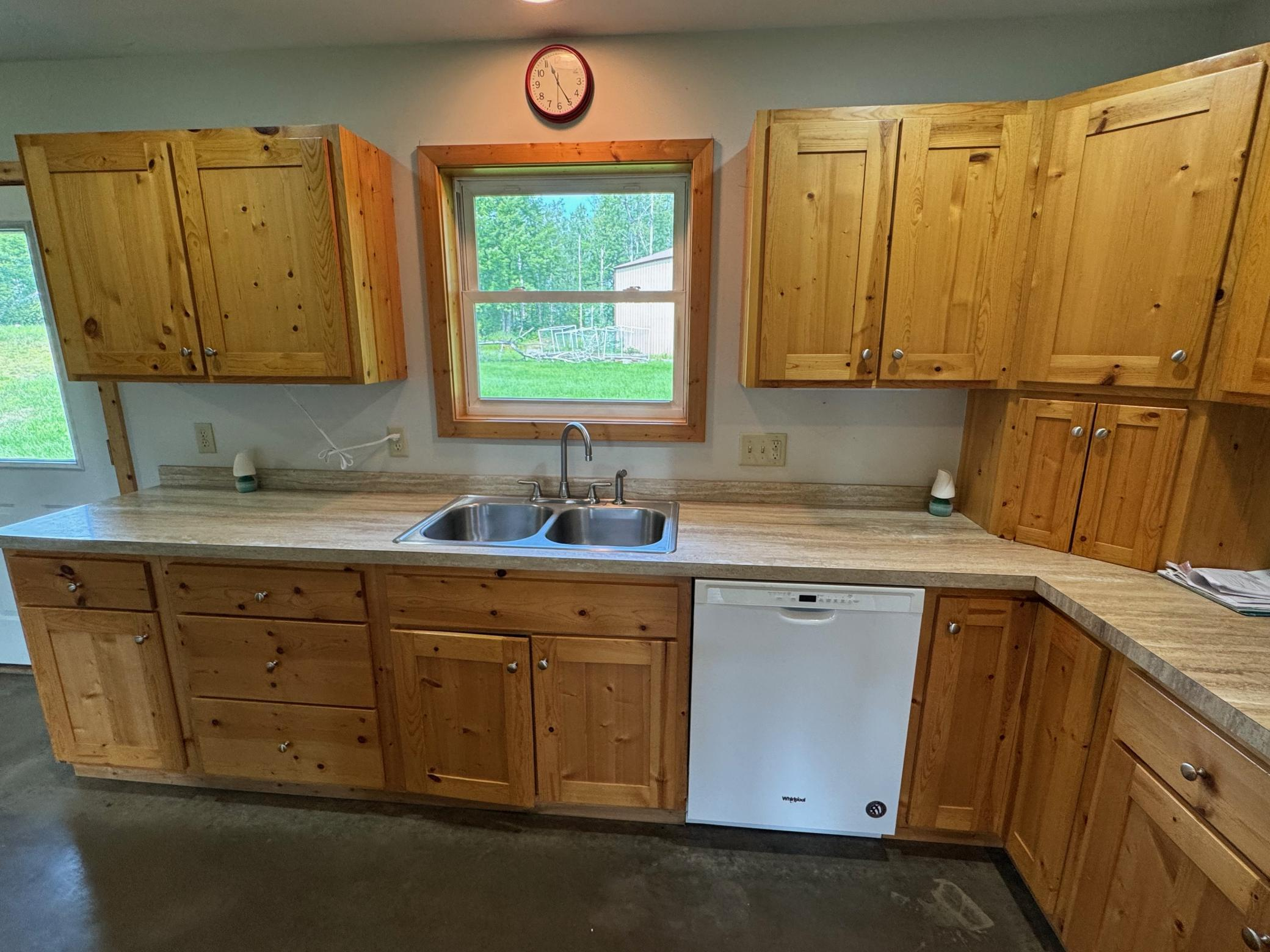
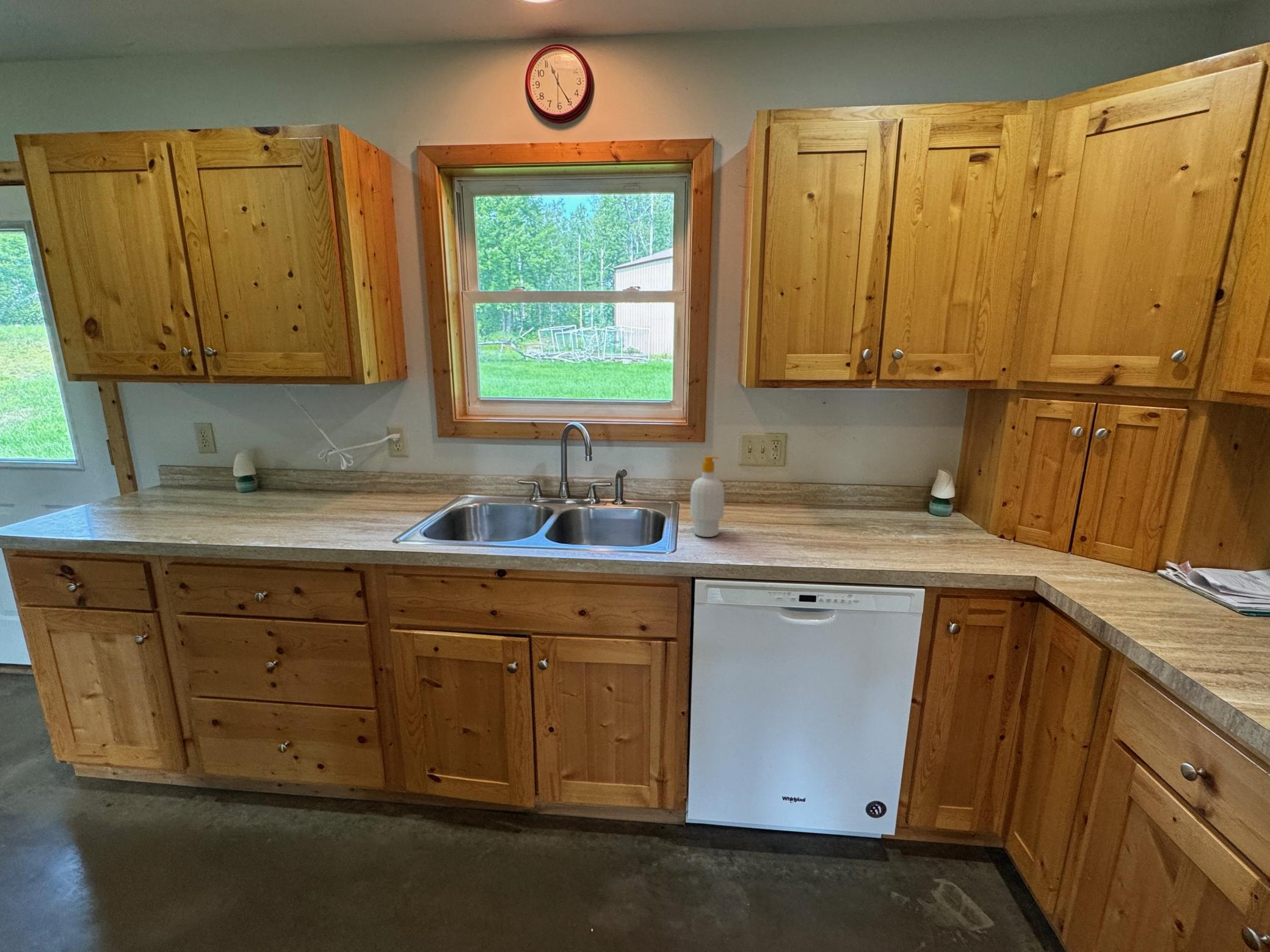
+ soap bottle [689,455,725,538]
